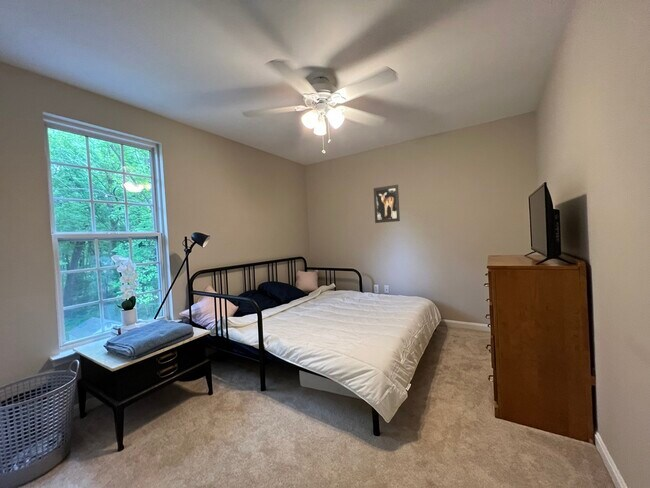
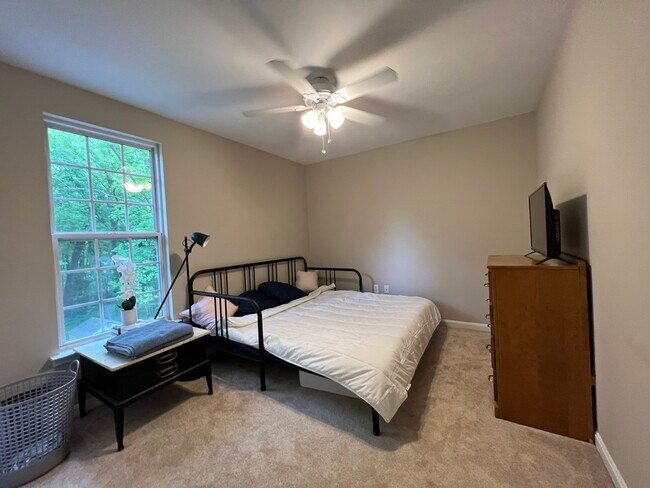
- wall art [373,184,401,224]
